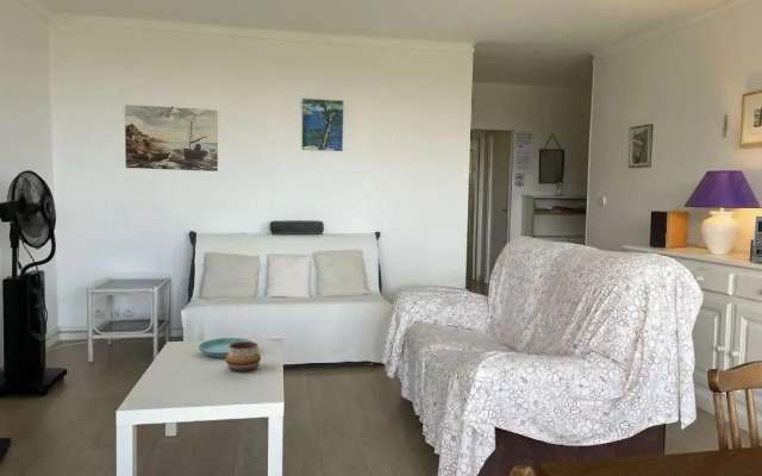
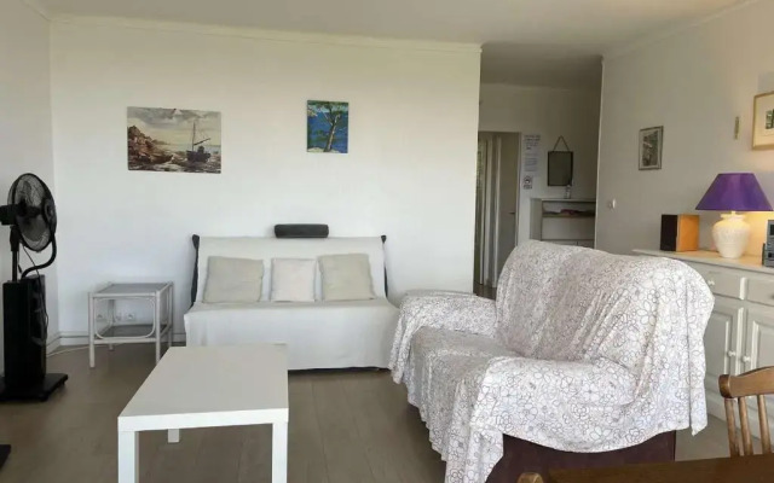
- saucer [198,337,255,358]
- decorative bowl [225,340,262,372]
